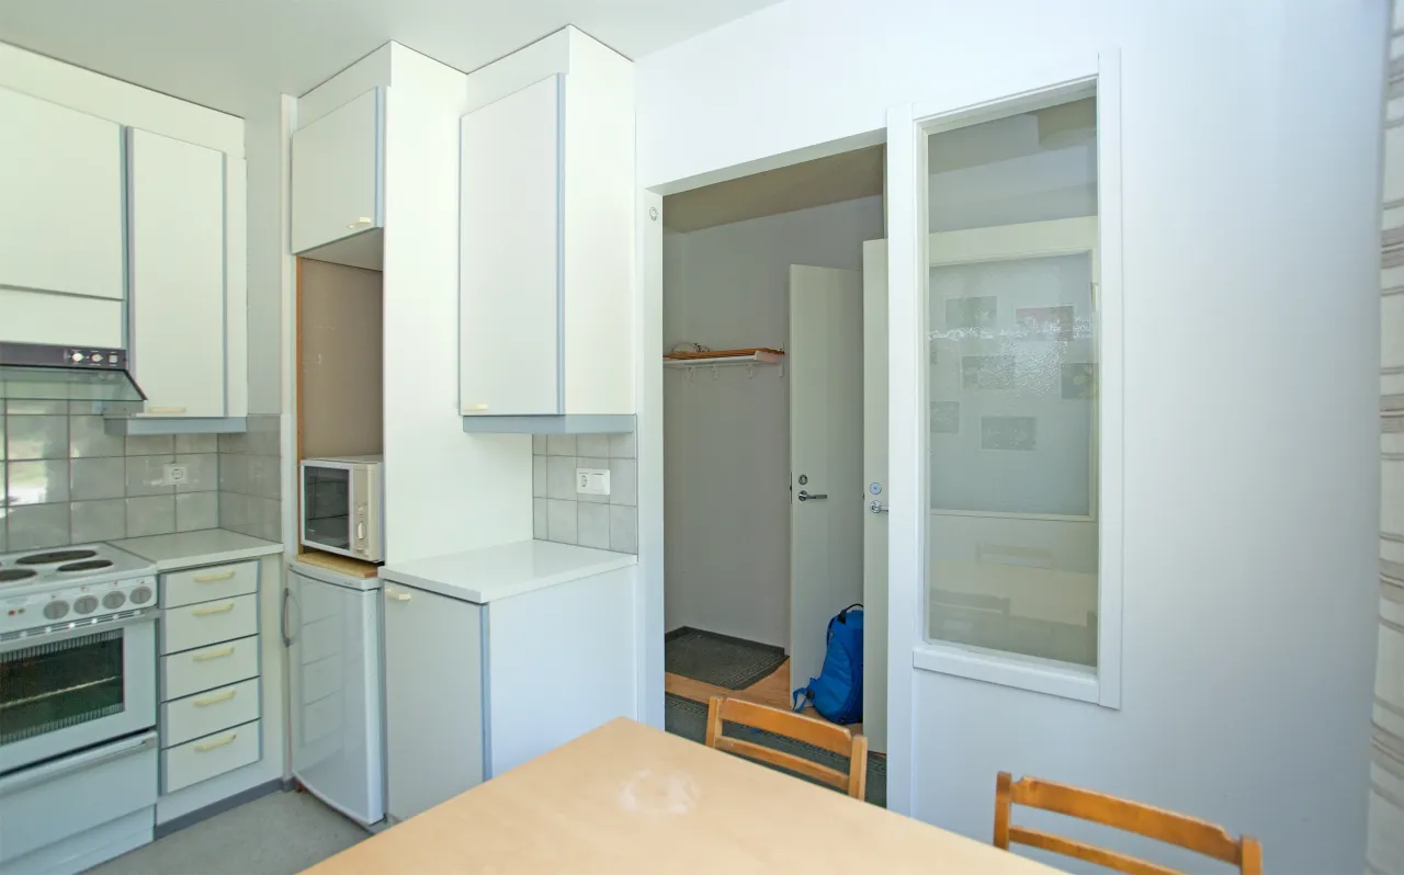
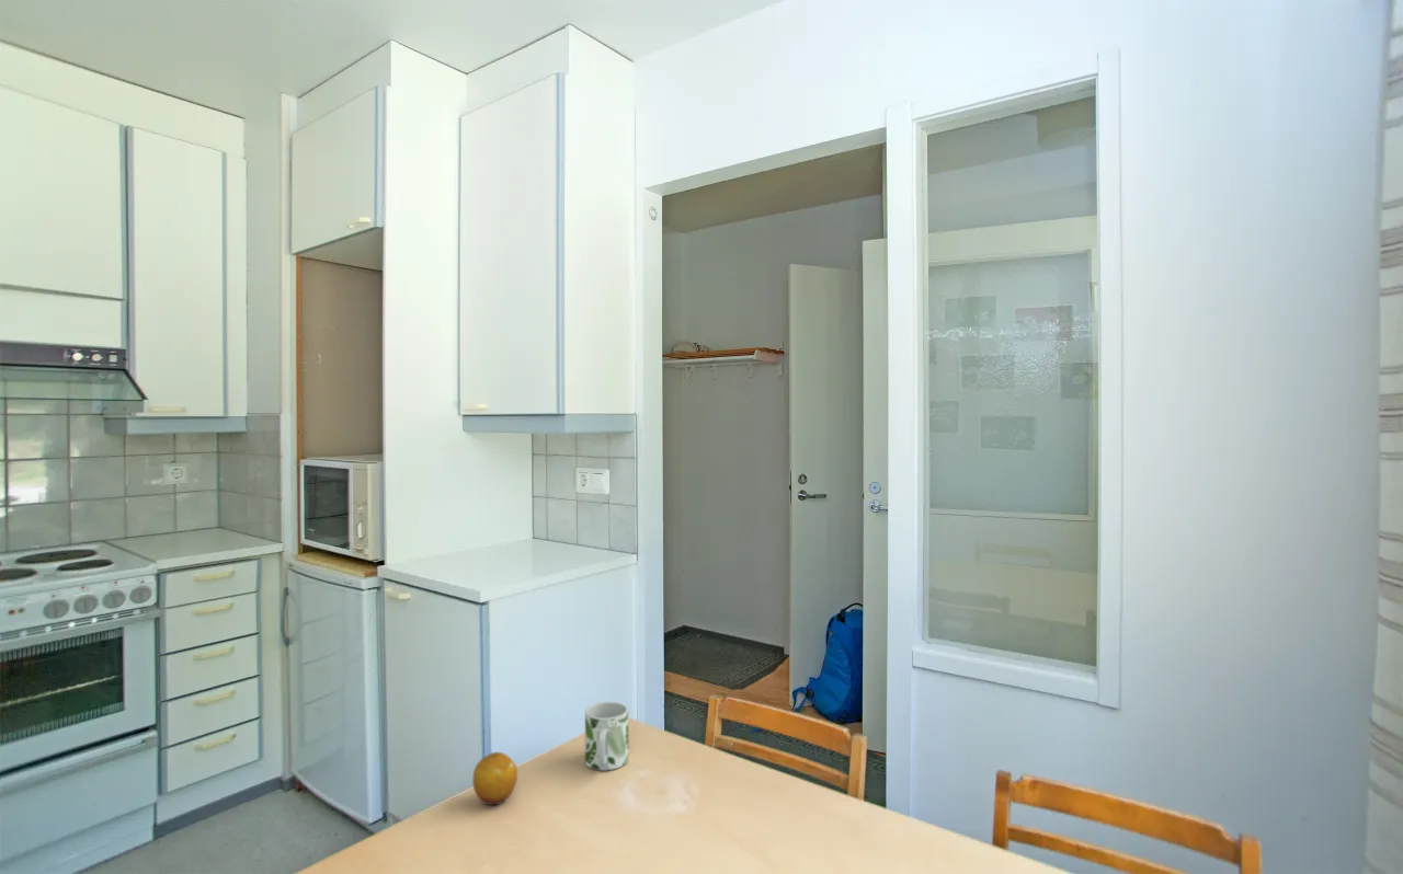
+ fruit [471,751,518,806]
+ mug [584,701,629,771]
